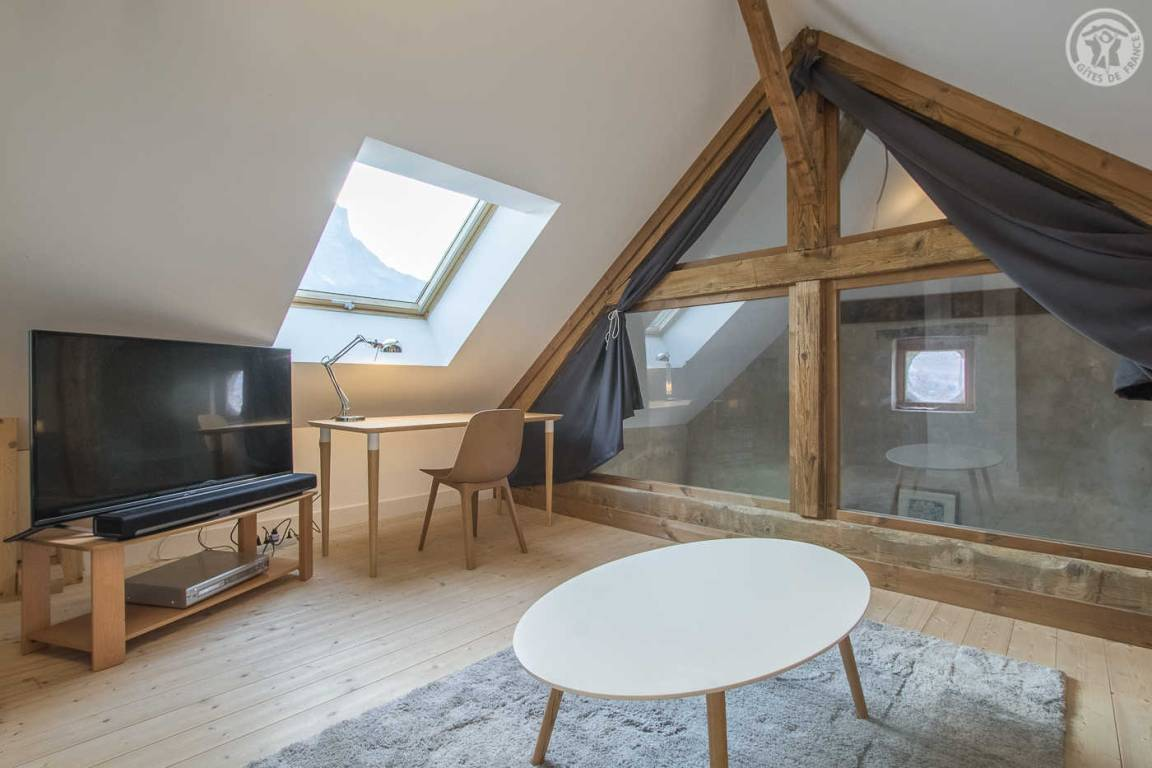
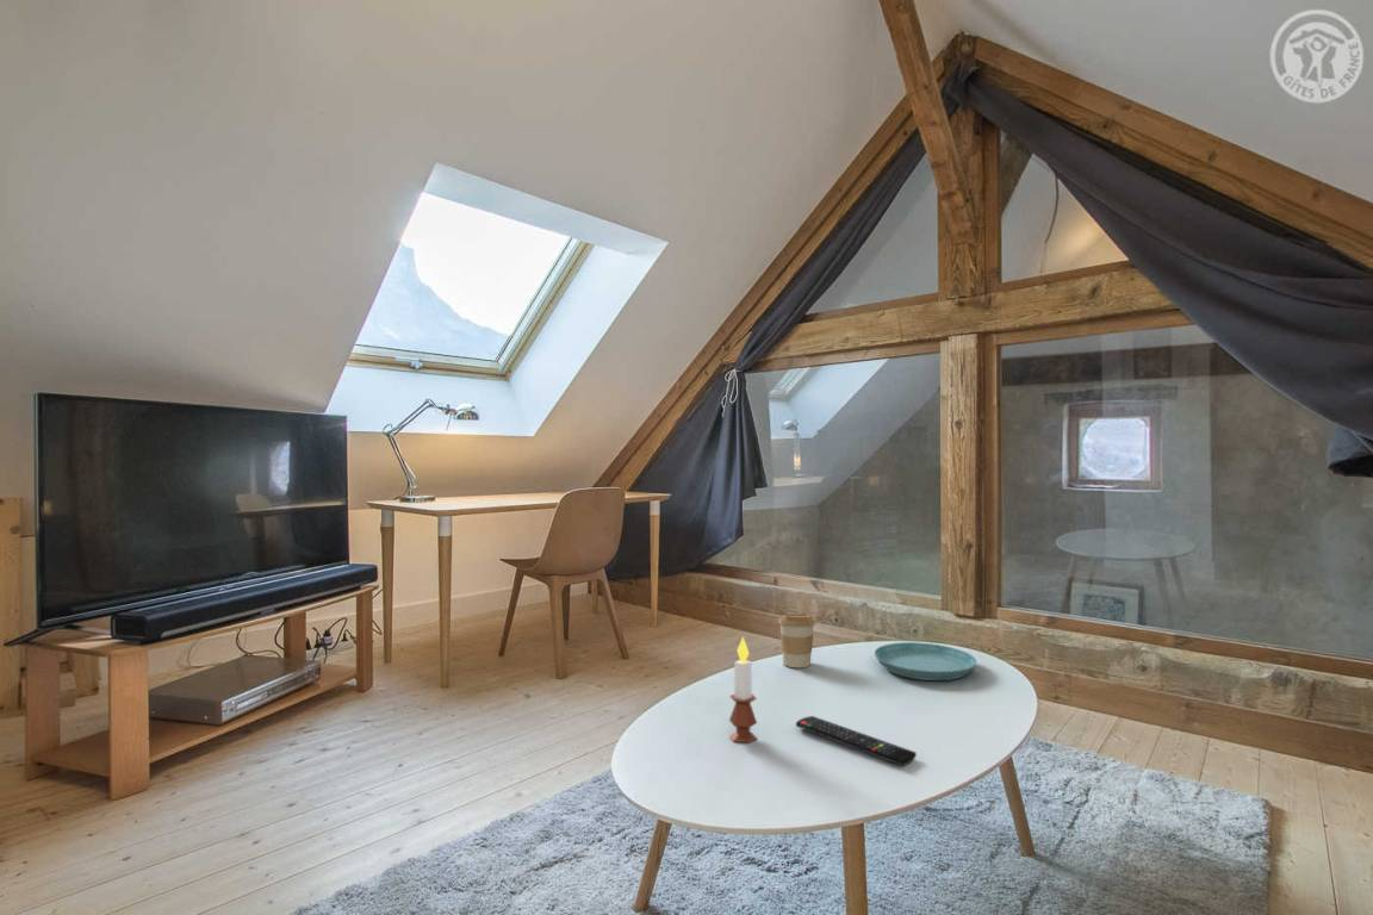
+ saucer [874,641,977,681]
+ remote control [795,715,918,767]
+ candle [728,635,758,743]
+ coffee cup [777,614,816,668]
